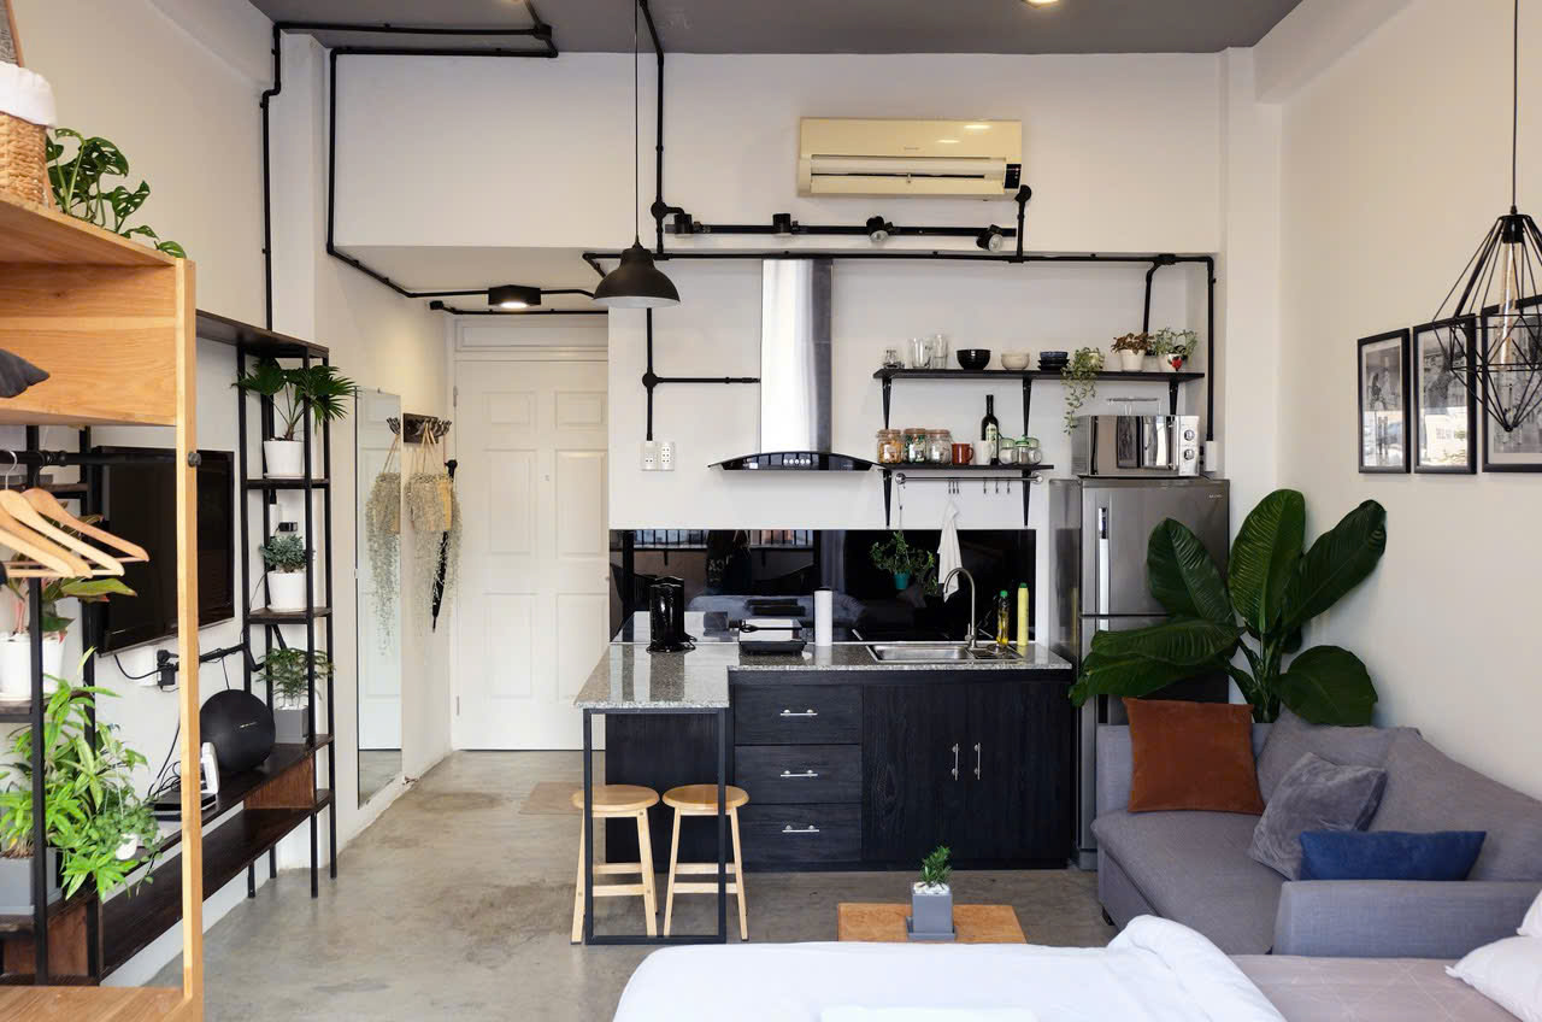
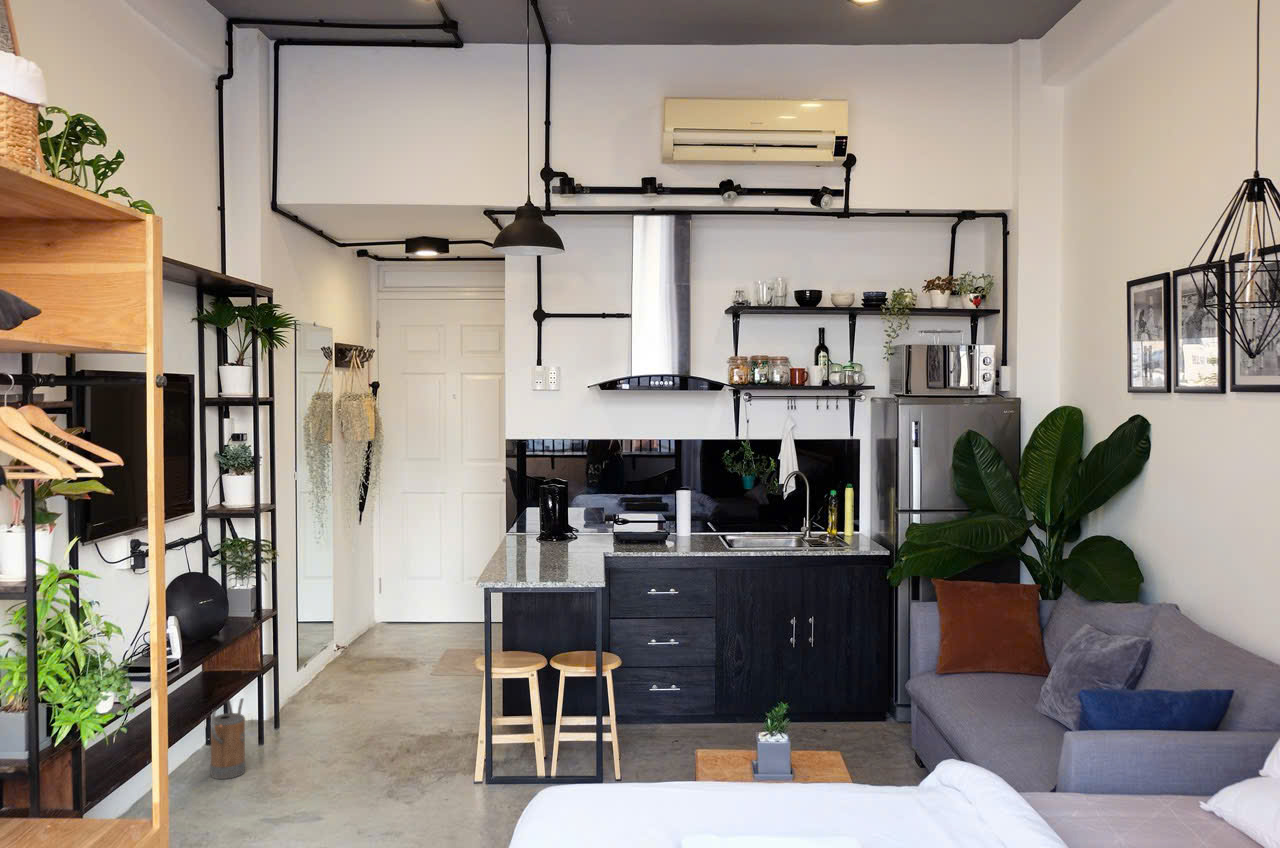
+ watering can [209,697,246,780]
